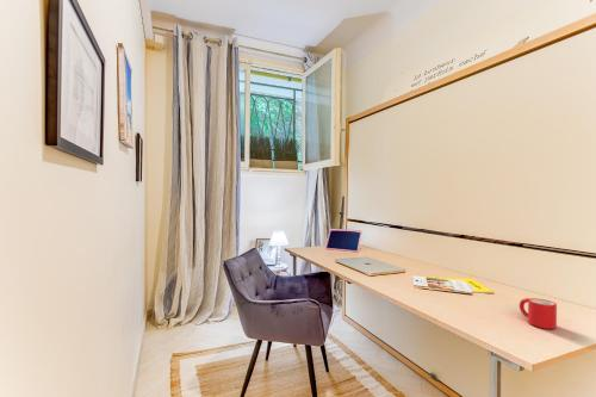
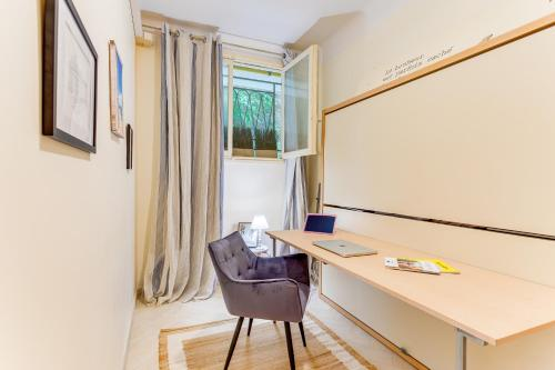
- mug [519,297,558,330]
